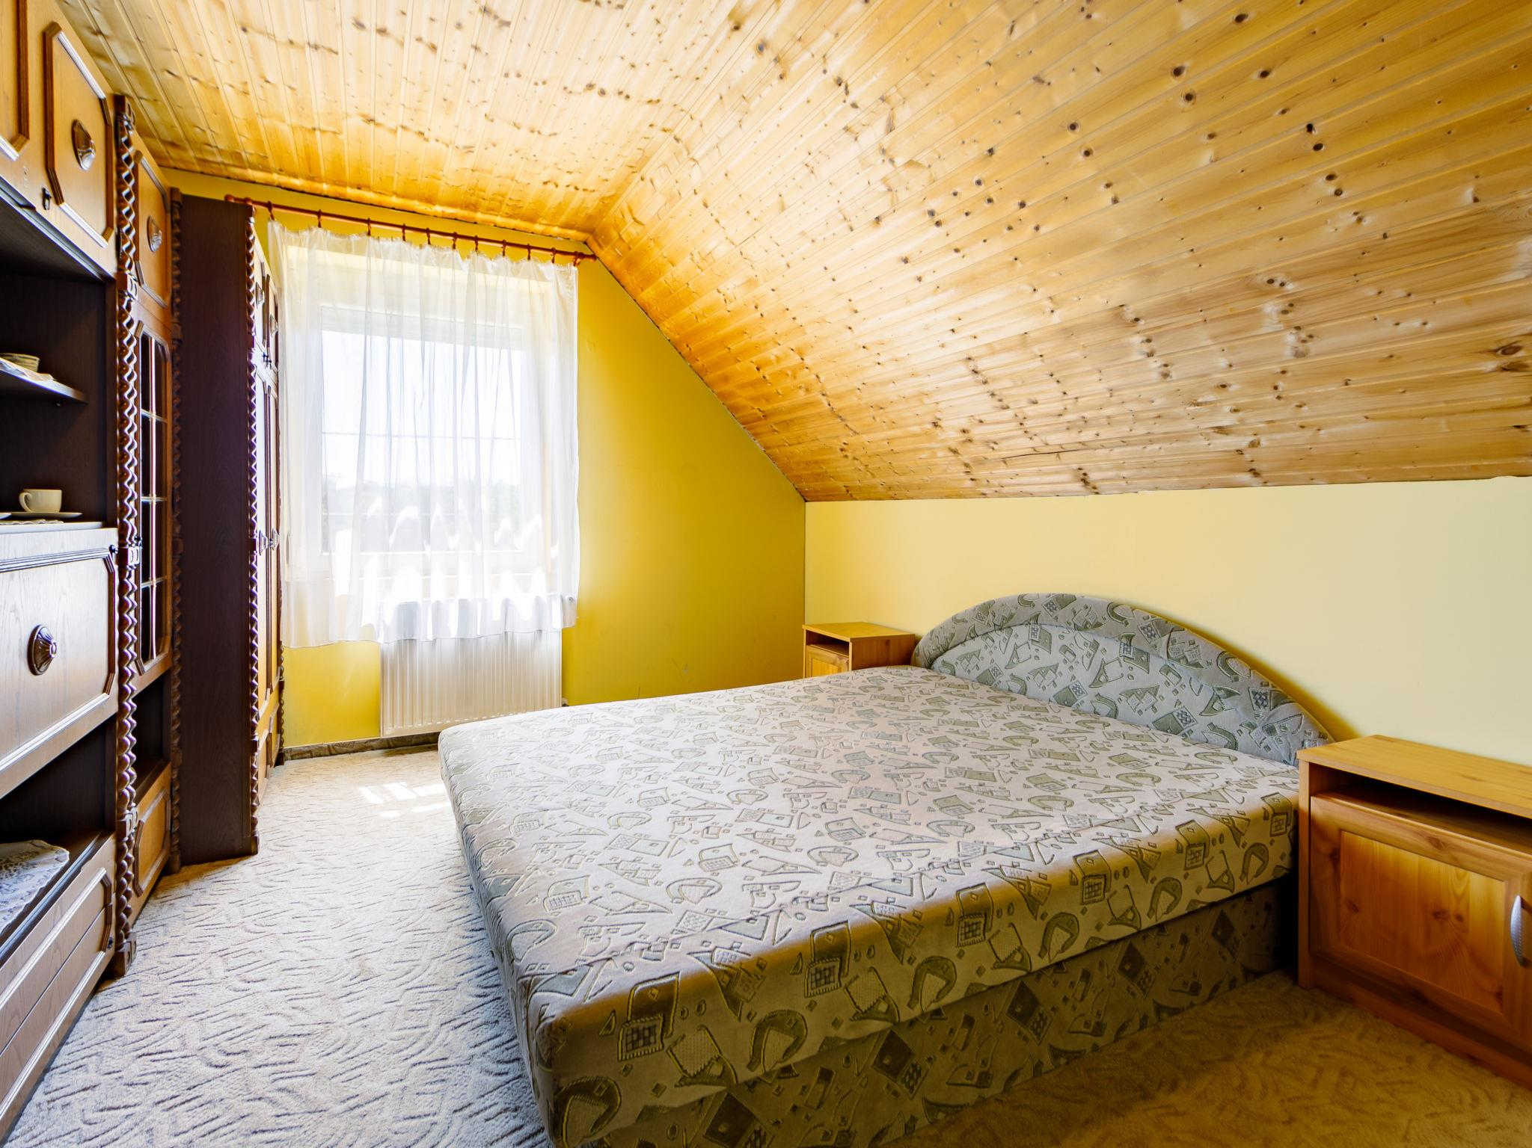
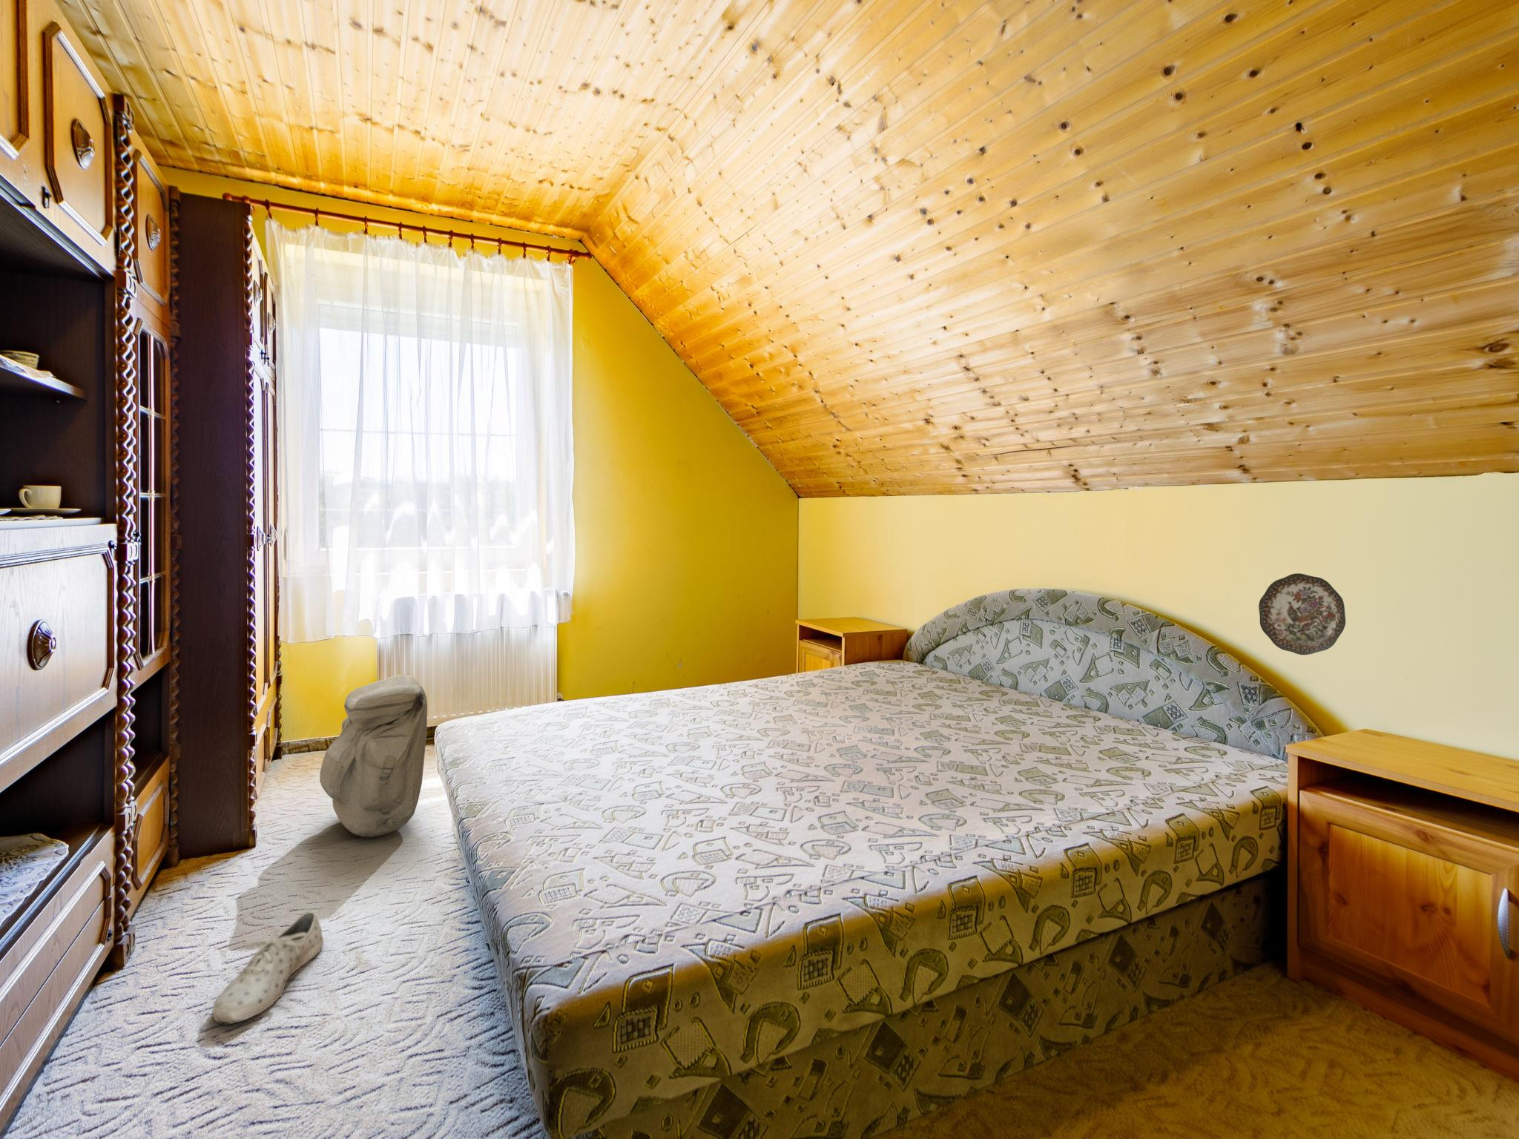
+ shoe [205,910,324,1027]
+ backpack [319,674,428,838]
+ decorative plate [1258,572,1347,656]
